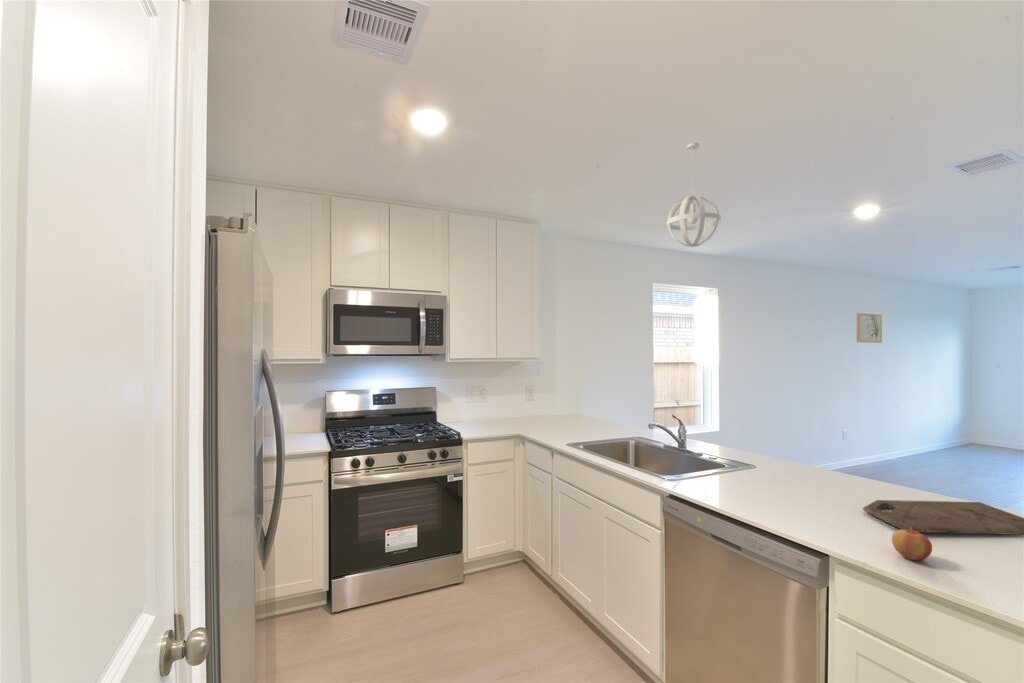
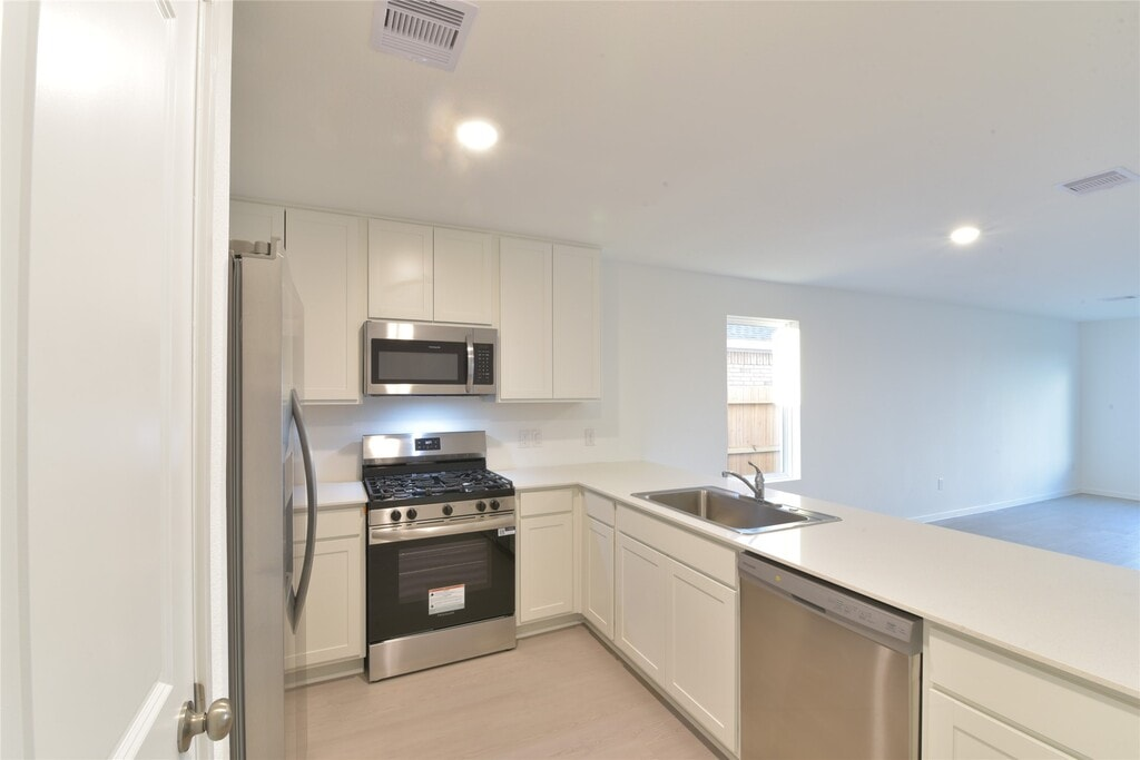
- wall art [856,312,883,344]
- apple [891,527,933,561]
- cutting board [862,499,1024,536]
- pendant light [666,142,722,248]
